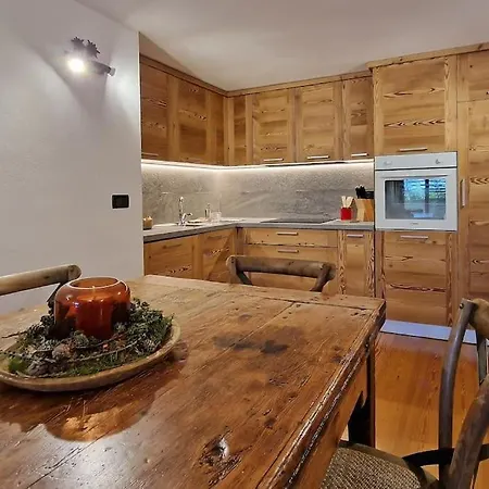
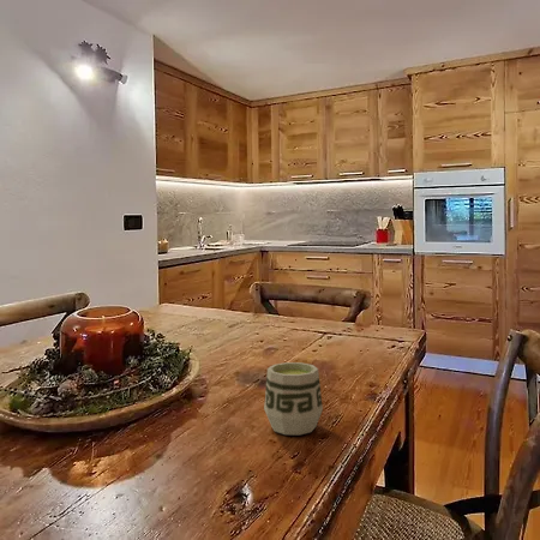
+ cup [263,361,324,437]
